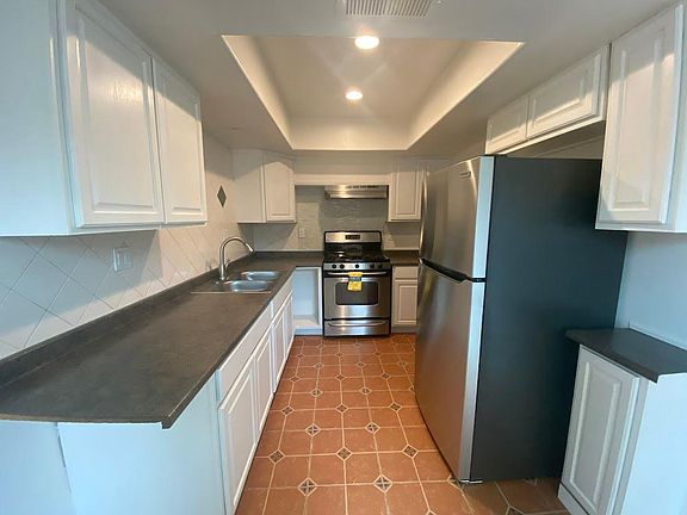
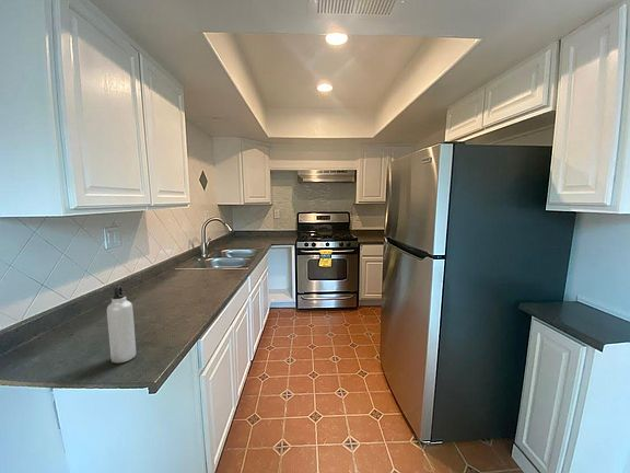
+ water bottle [106,285,137,364]
